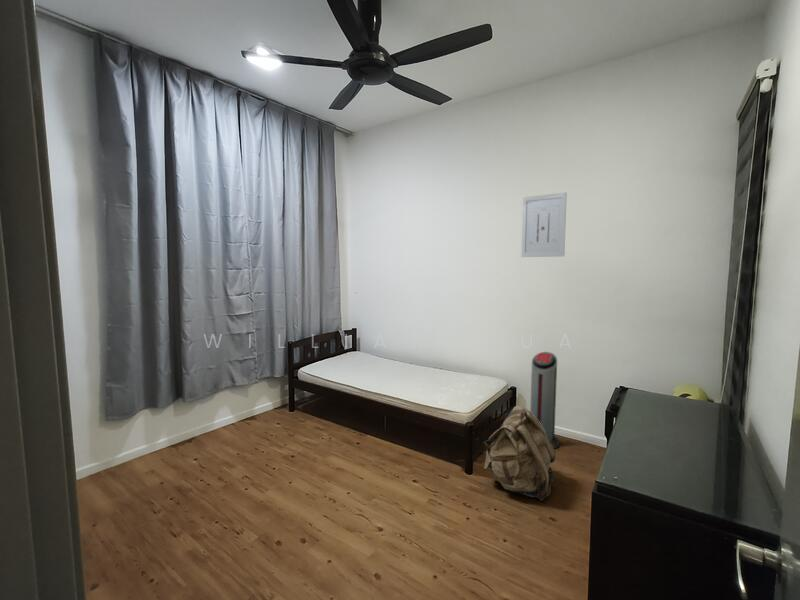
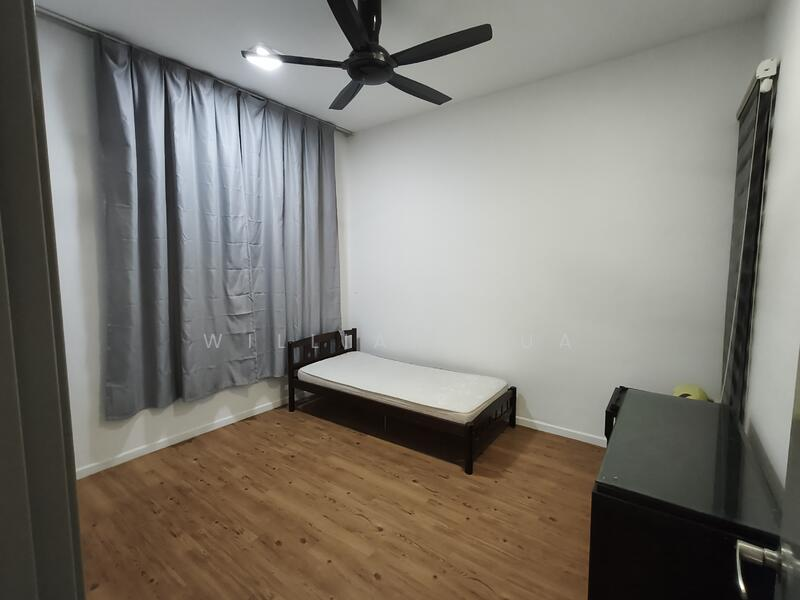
- air purifier [529,351,560,449]
- backpack [482,405,557,501]
- wall art [520,191,568,258]
